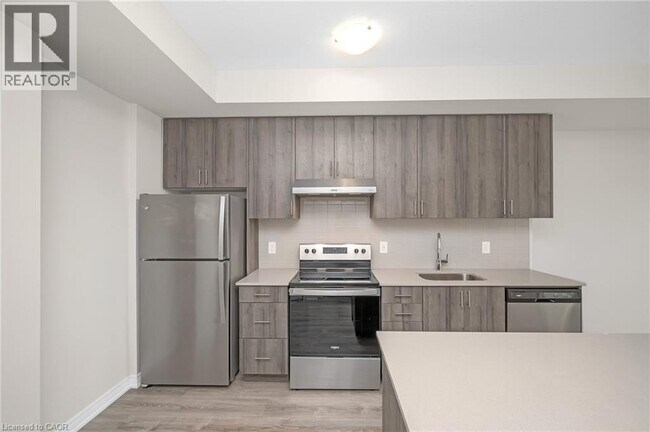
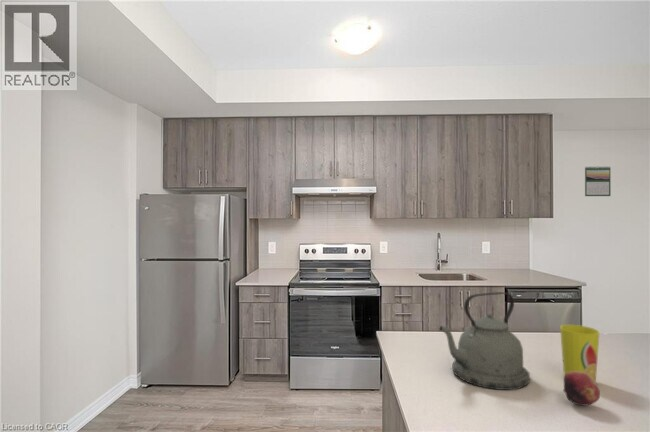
+ kettle [438,291,531,391]
+ fruit [562,372,601,407]
+ cup [559,324,601,382]
+ calendar [584,165,612,197]
